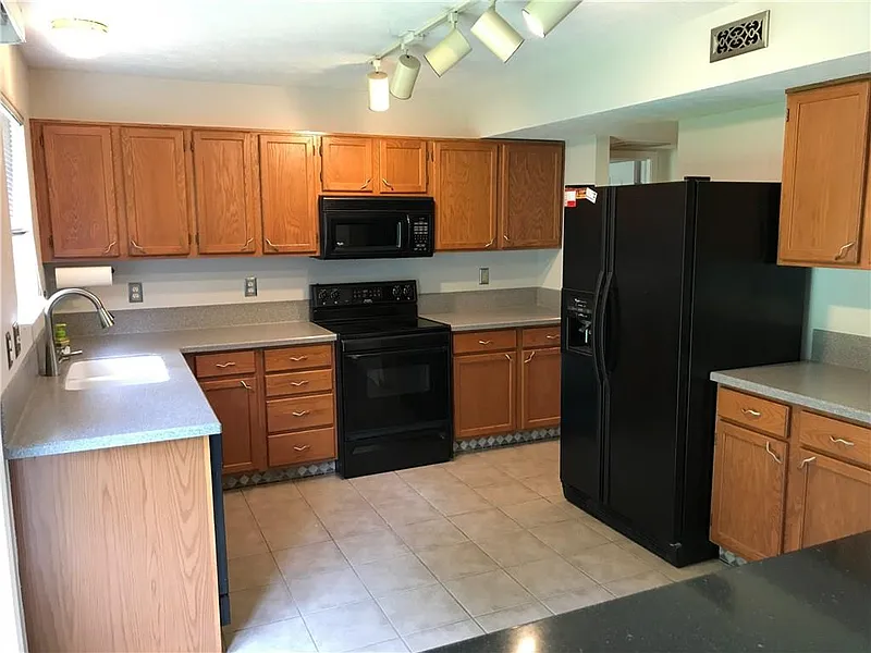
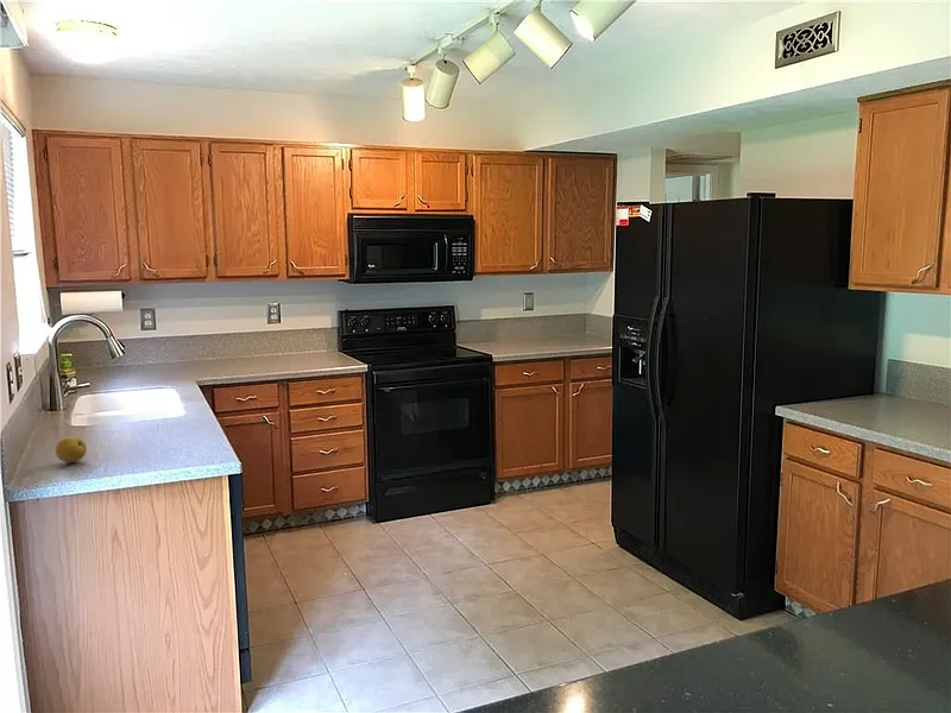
+ fruit [55,435,88,463]
